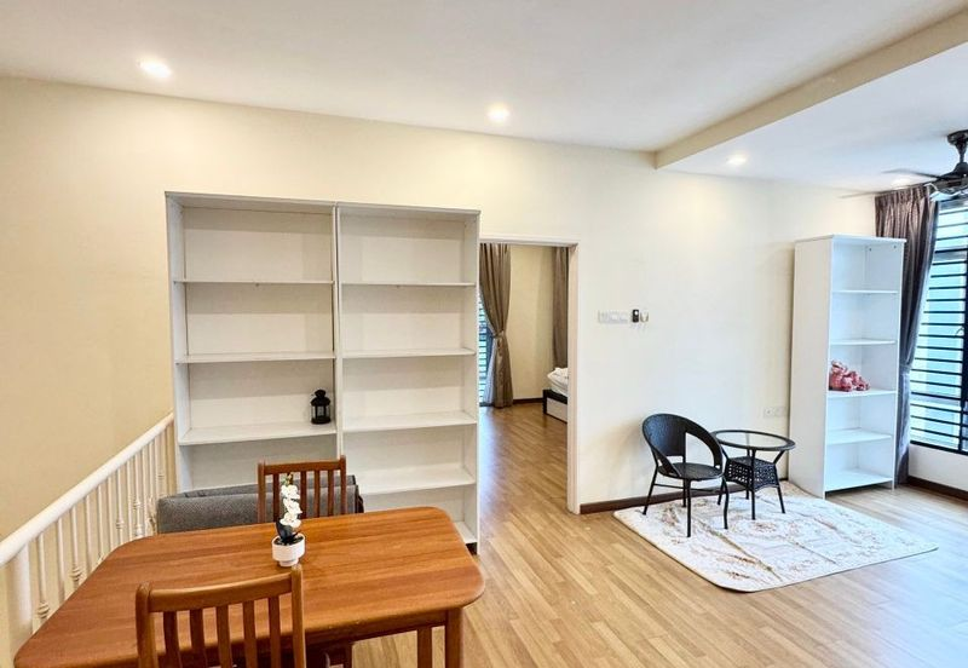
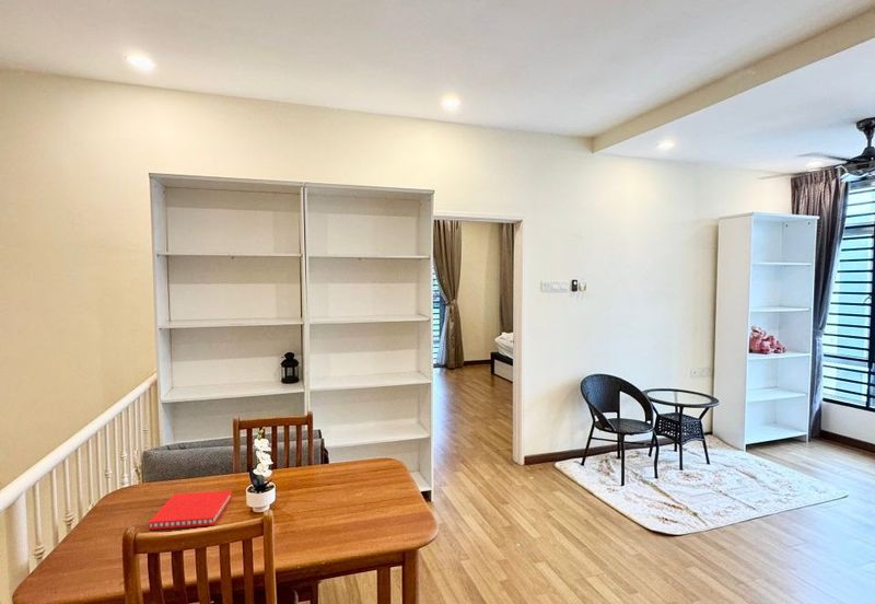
+ notebook [148,489,233,531]
